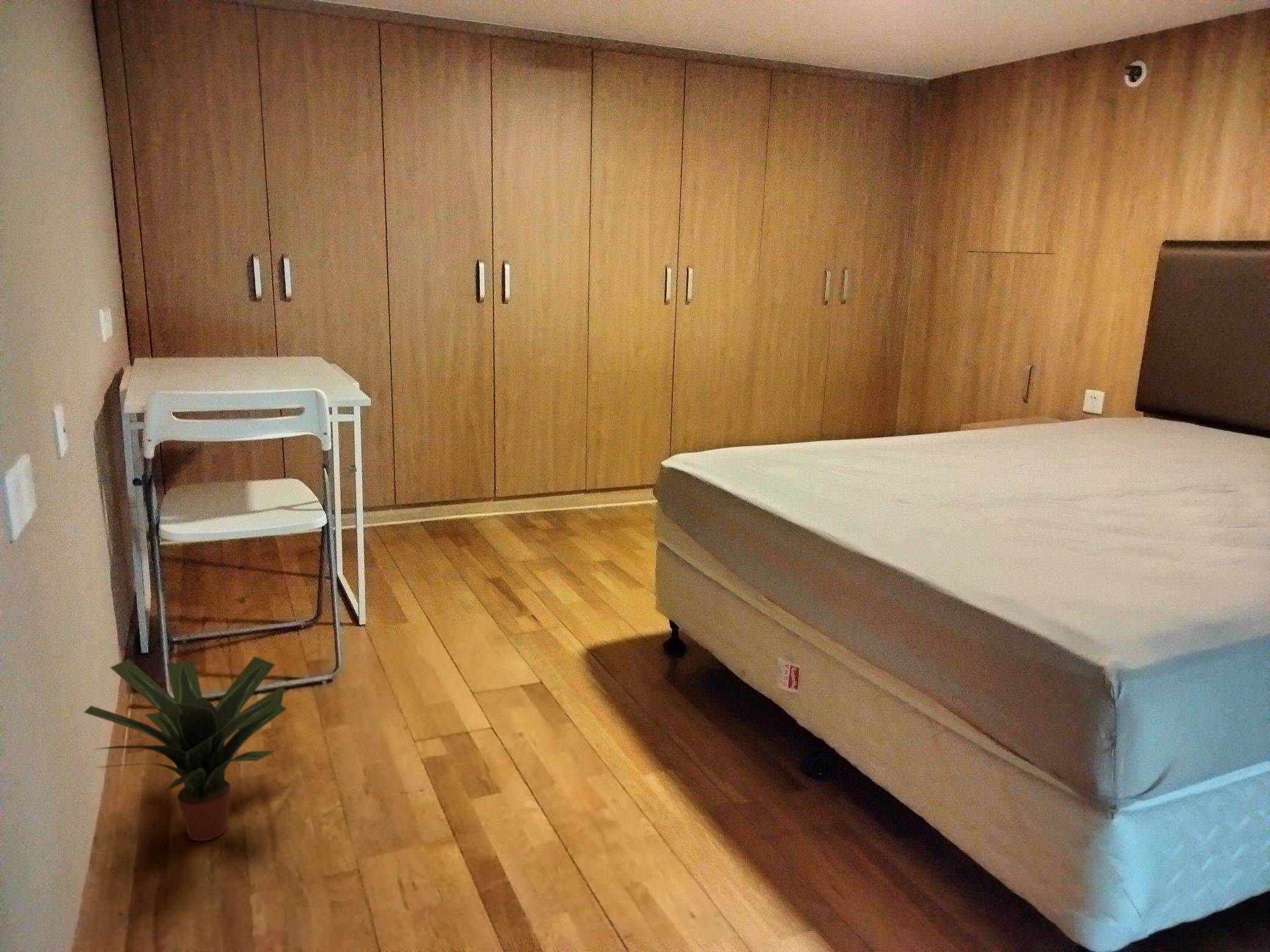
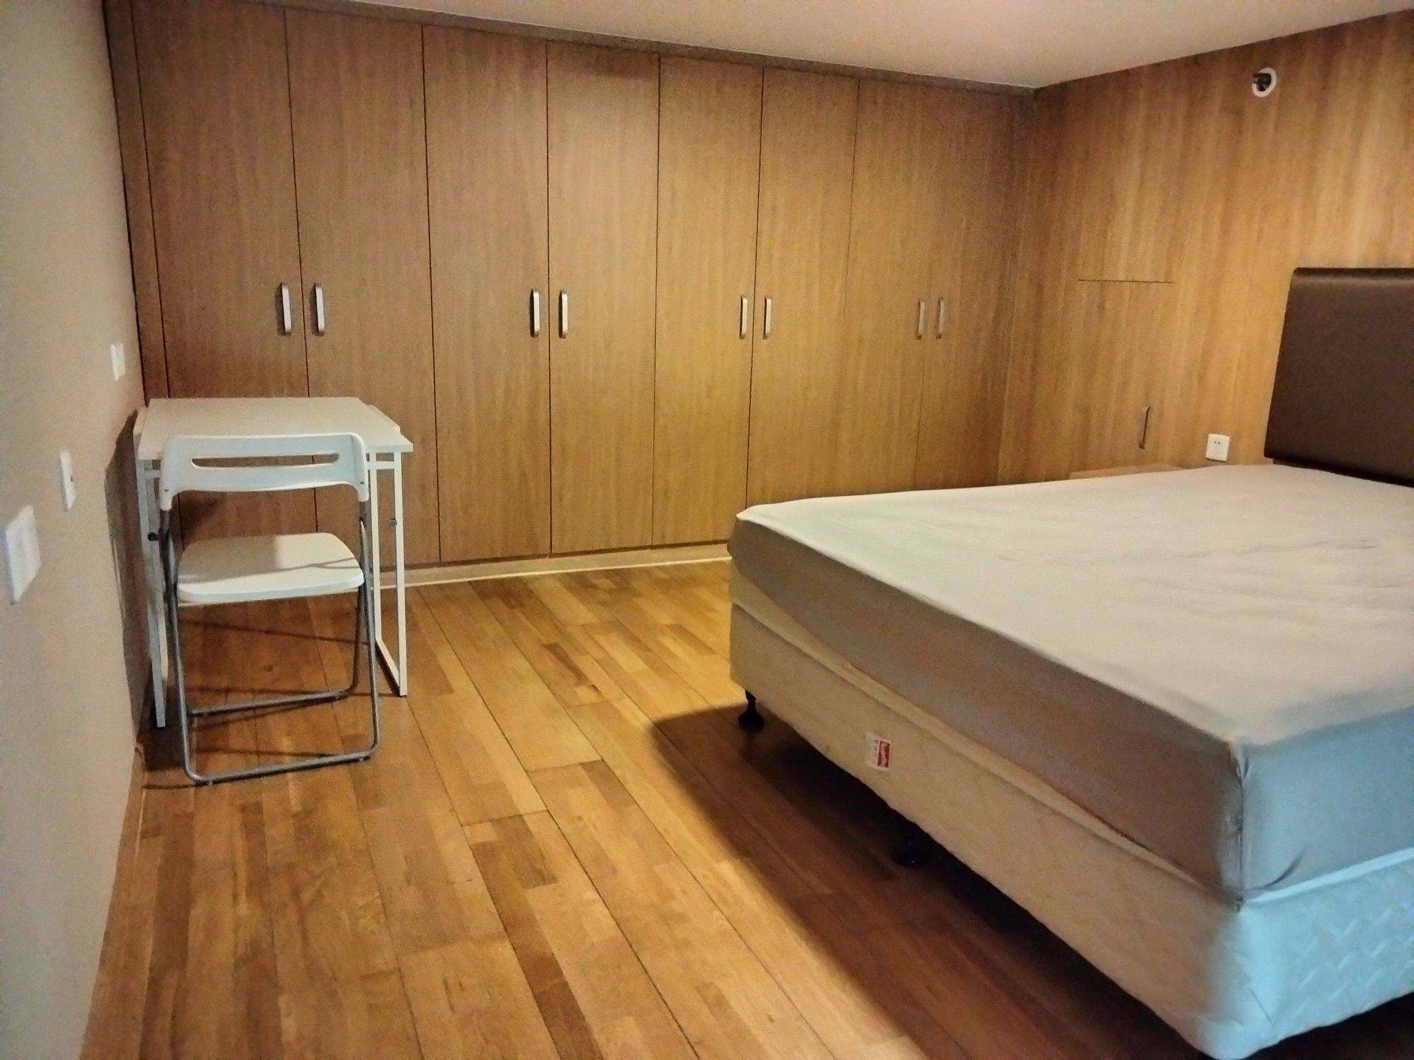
- potted plant [83,655,287,842]
